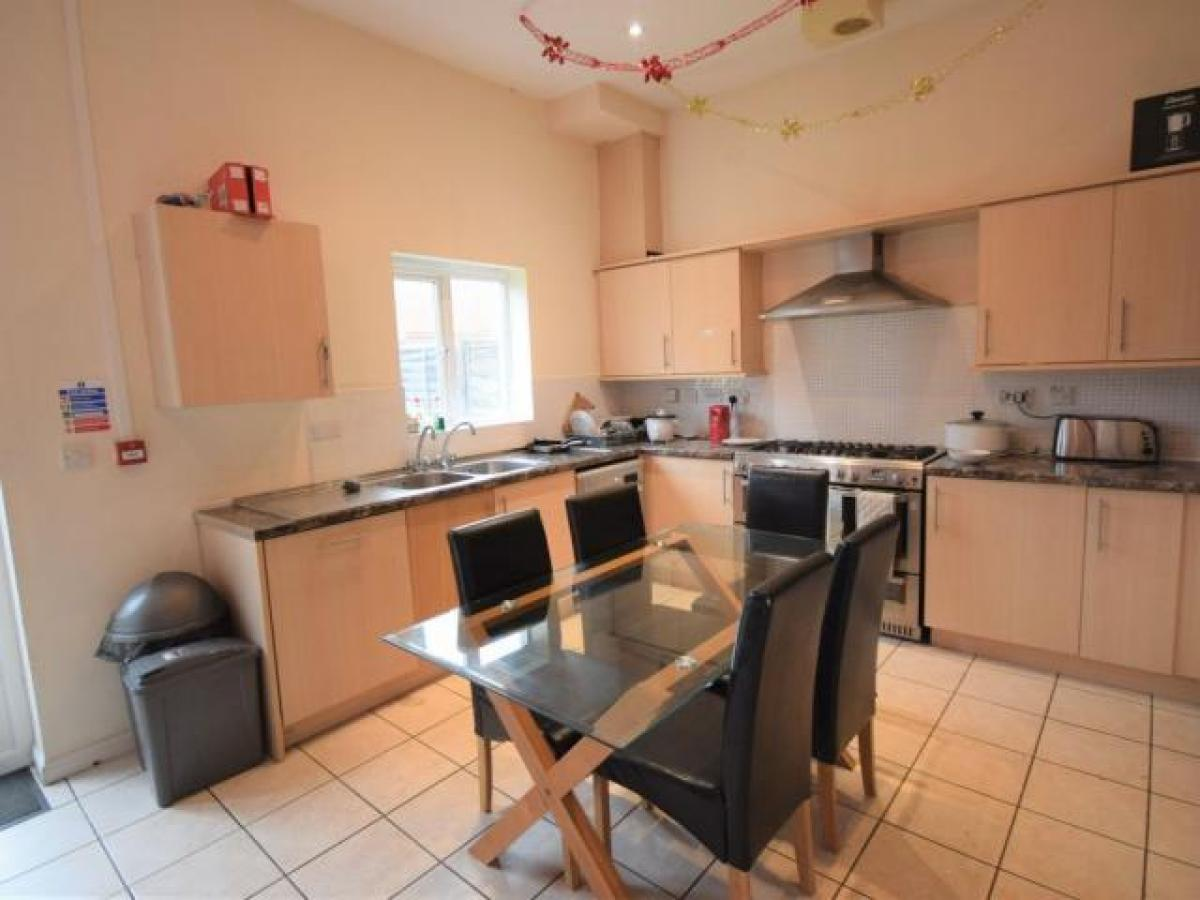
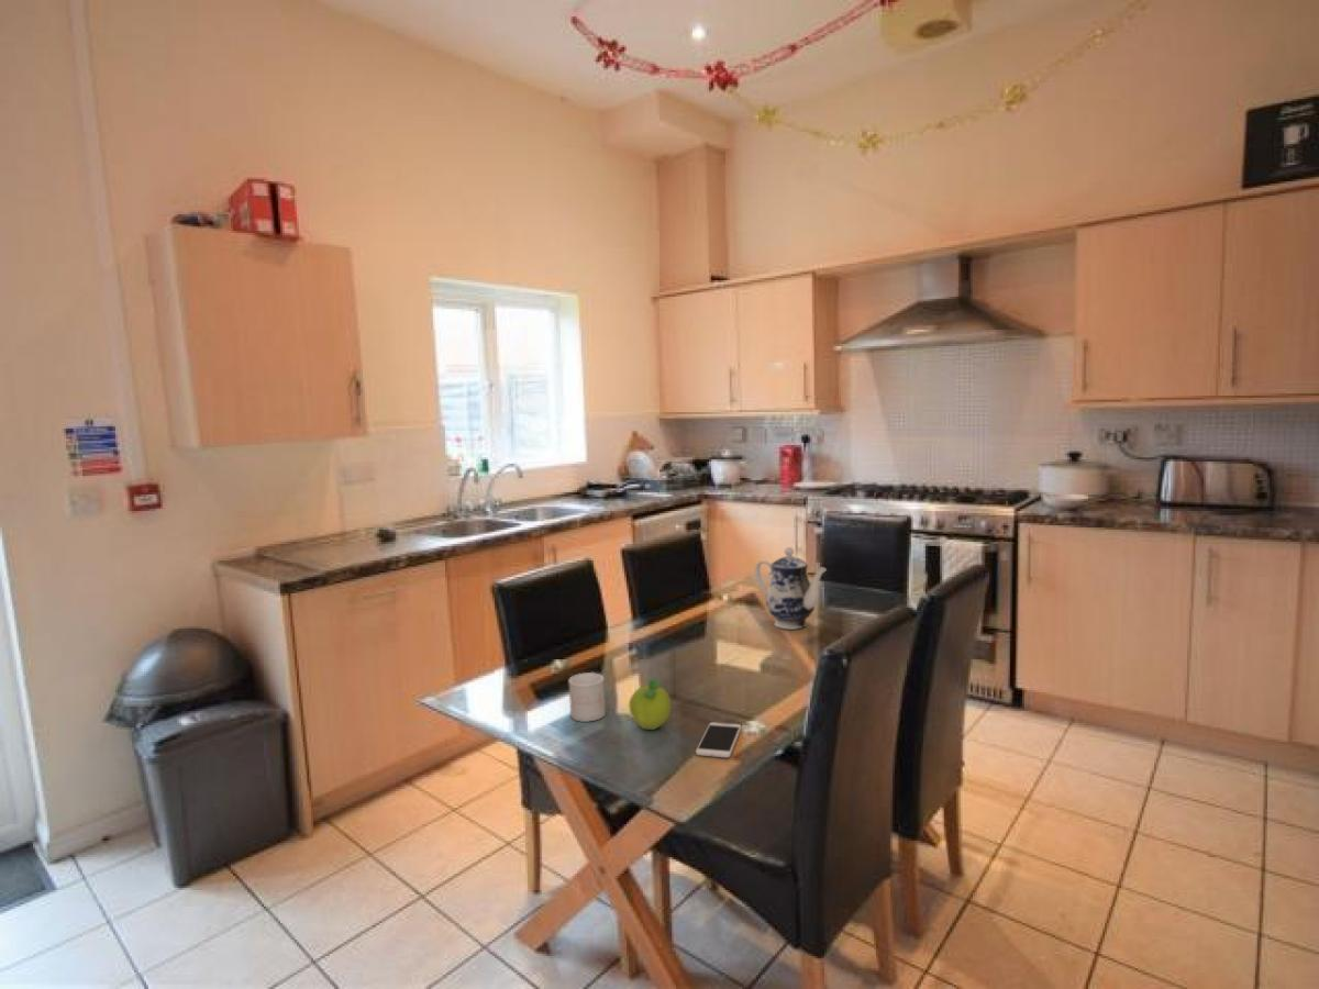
+ mug [568,671,607,723]
+ smartphone [695,721,742,758]
+ fruit [628,679,672,731]
+ teapot [754,546,828,631]
